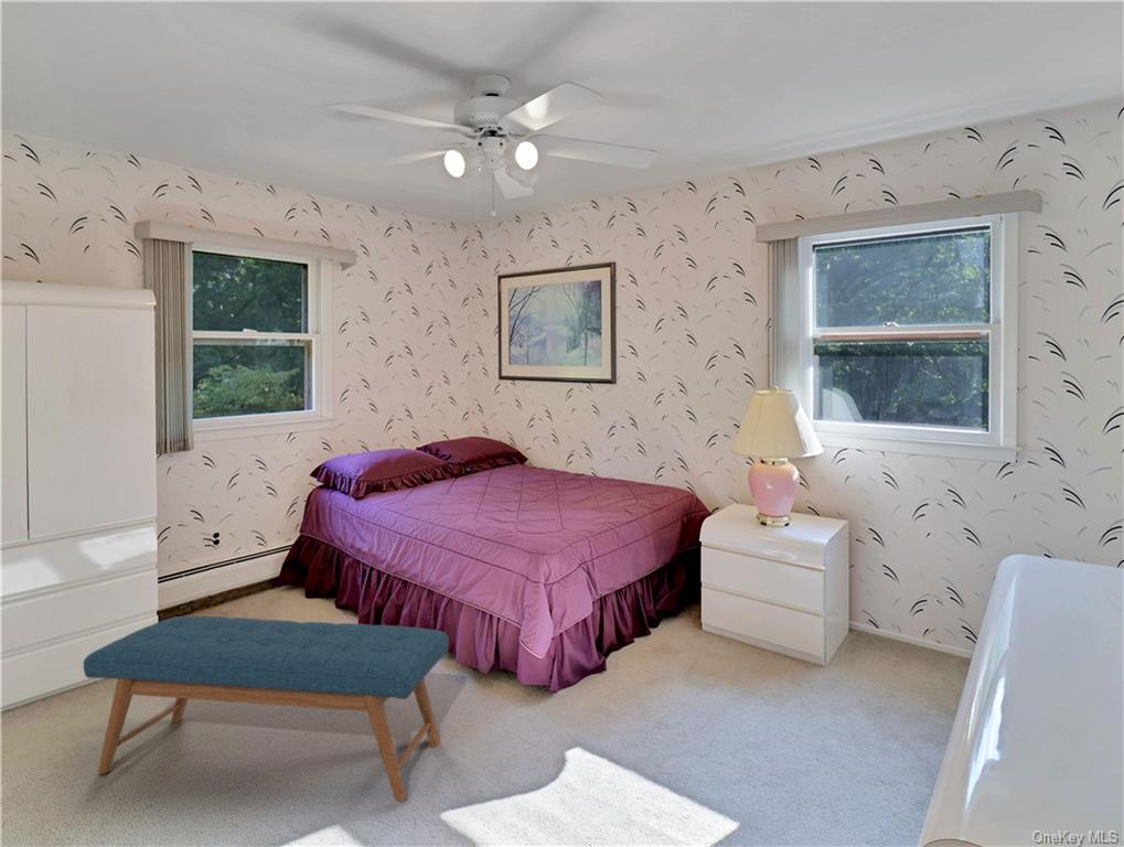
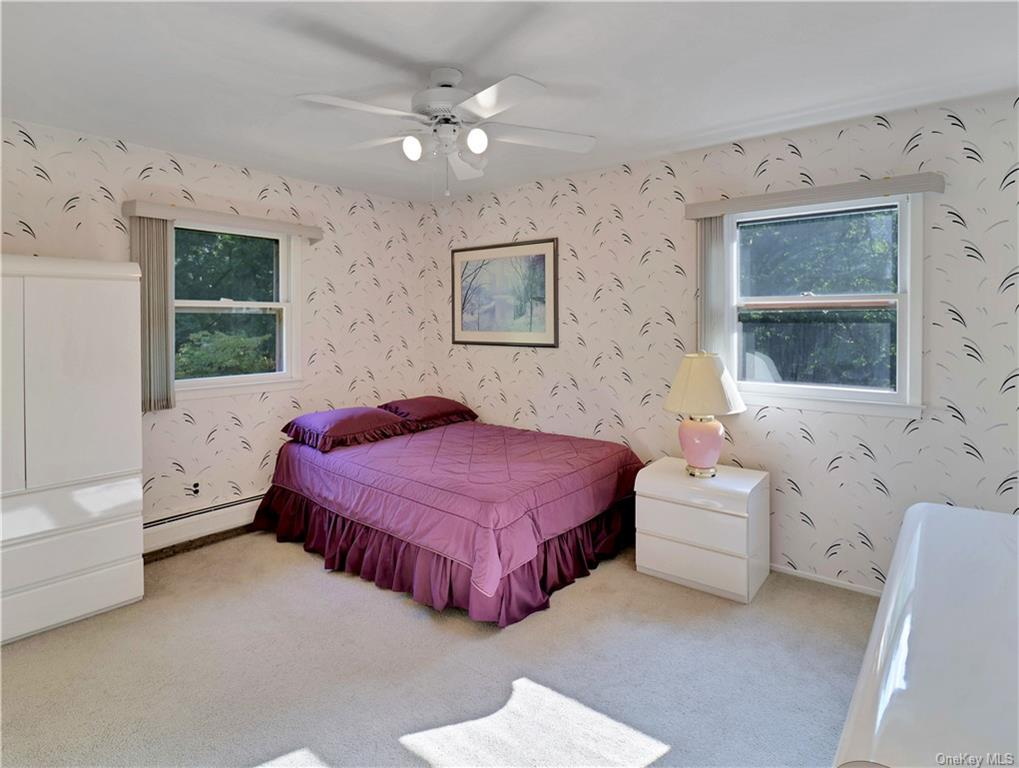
- bench [83,614,450,803]
